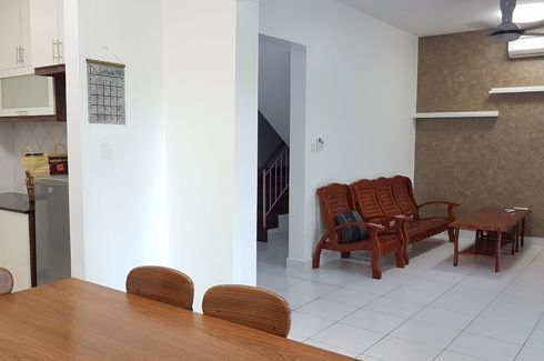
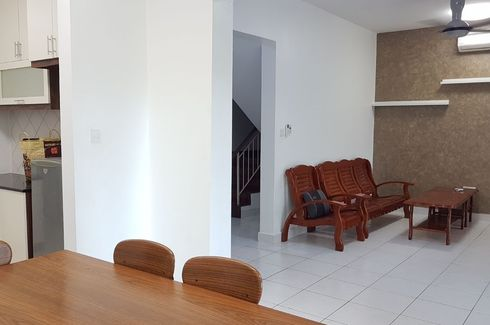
- calendar [84,46,127,126]
